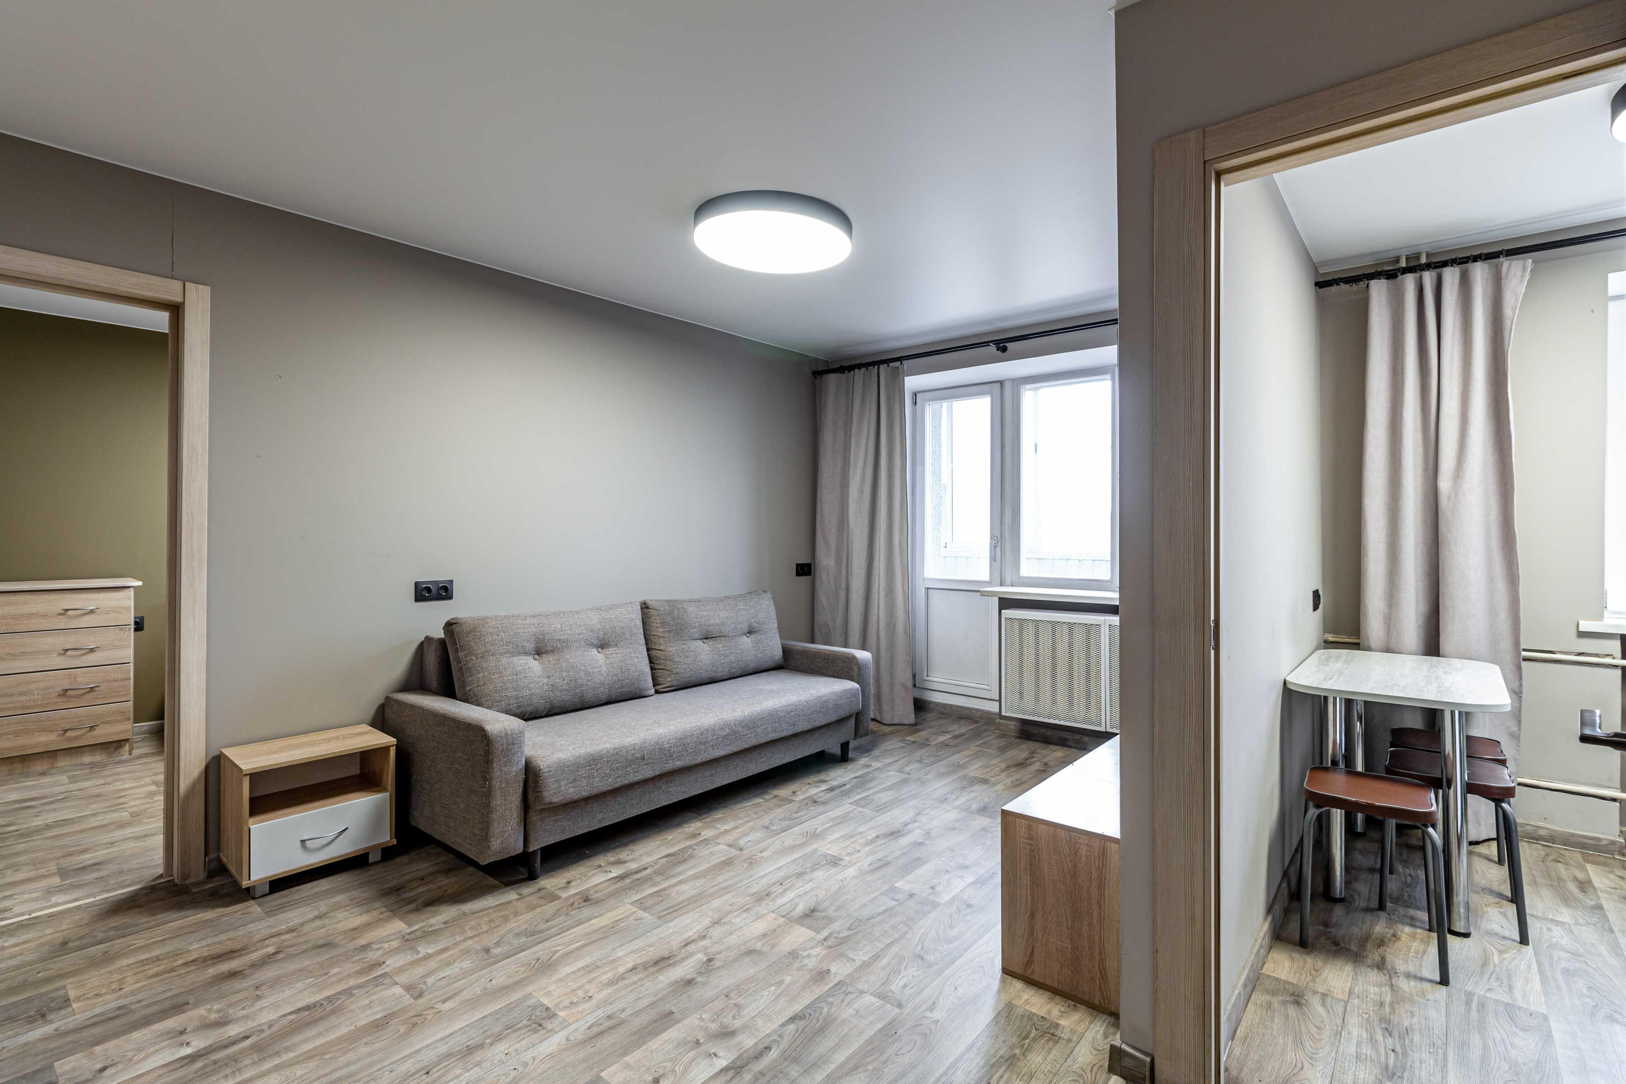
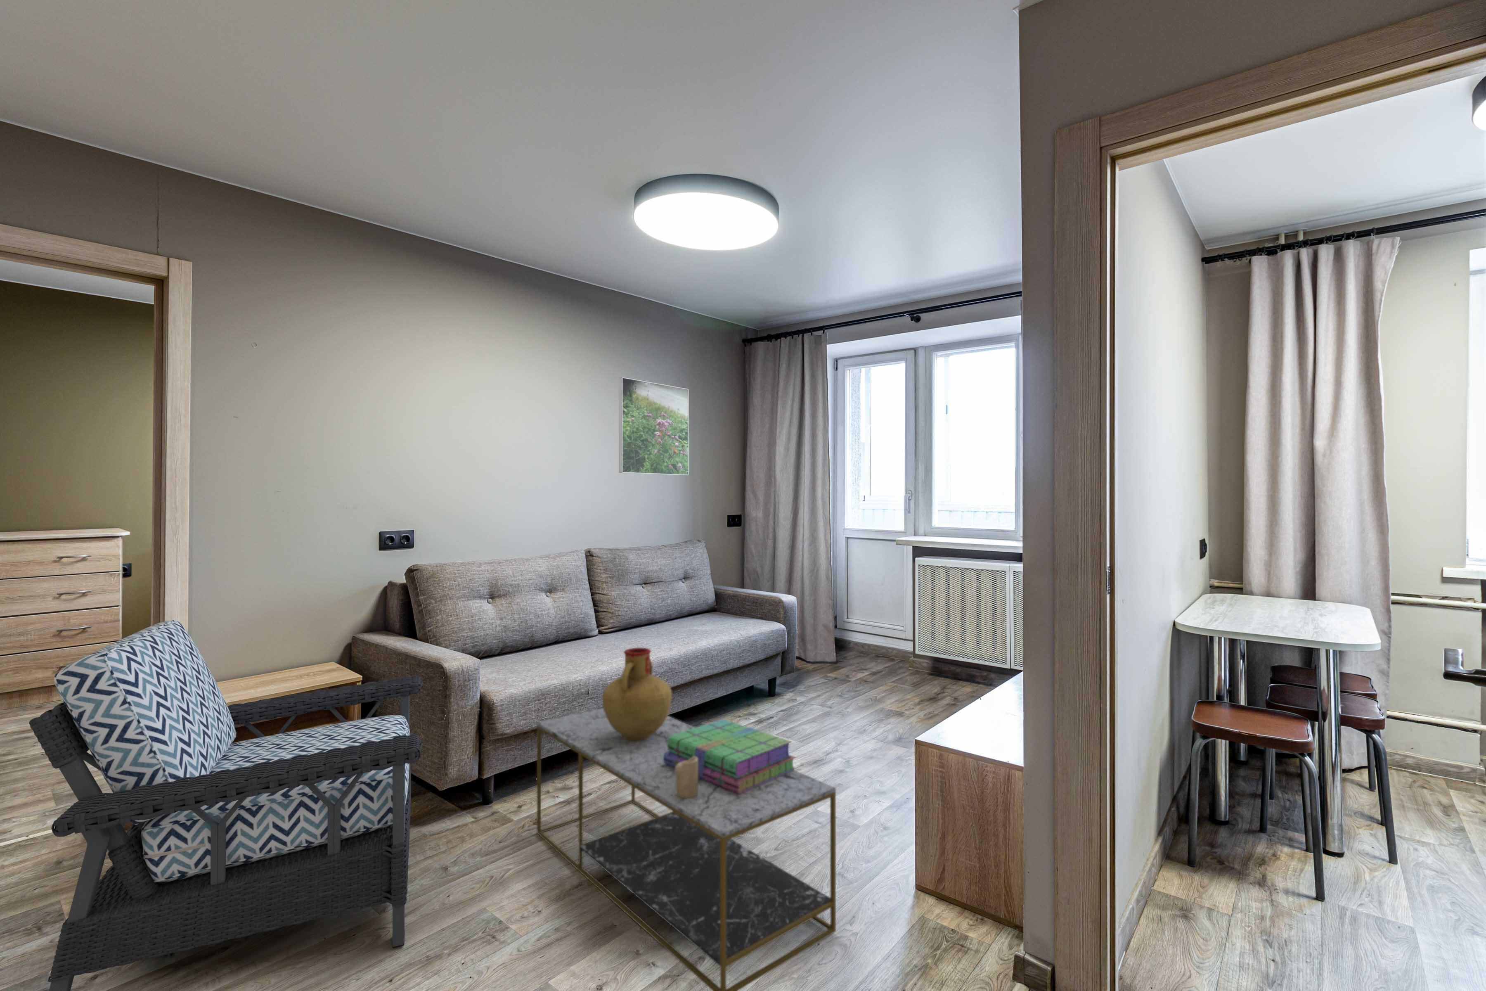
+ stack of books [663,719,796,794]
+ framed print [618,377,689,476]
+ armchair [29,619,422,991]
+ candle [674,757,698,799]
+ vase [601,647,672,741]
+ coffee table [536,708,836,991]
